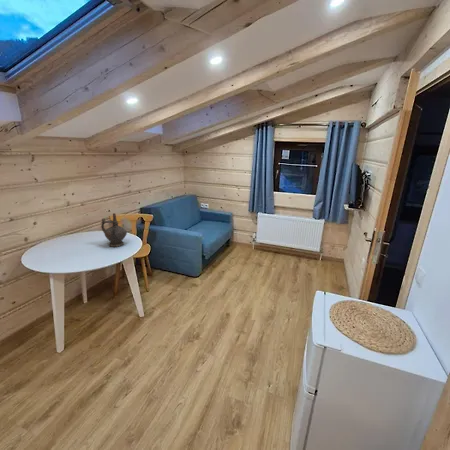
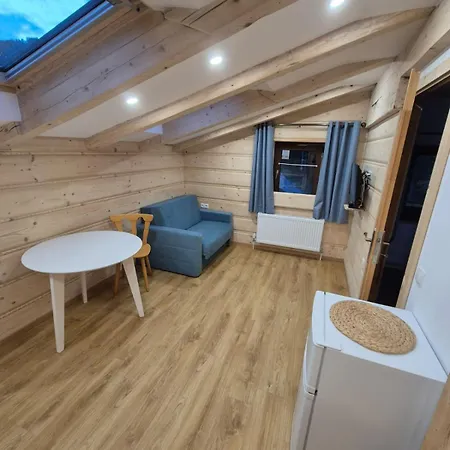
- ceremonial vessel [100,212,128,248]
